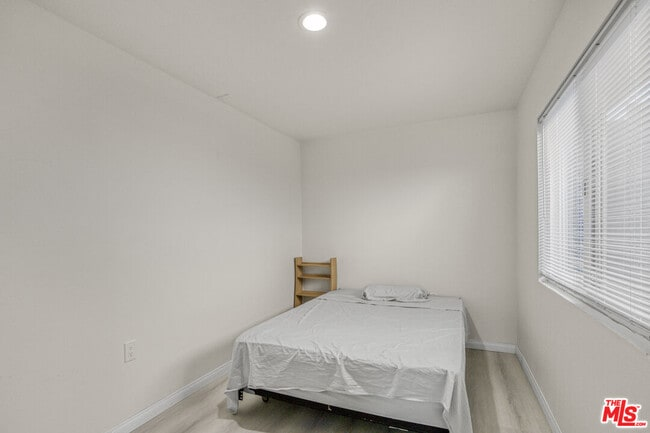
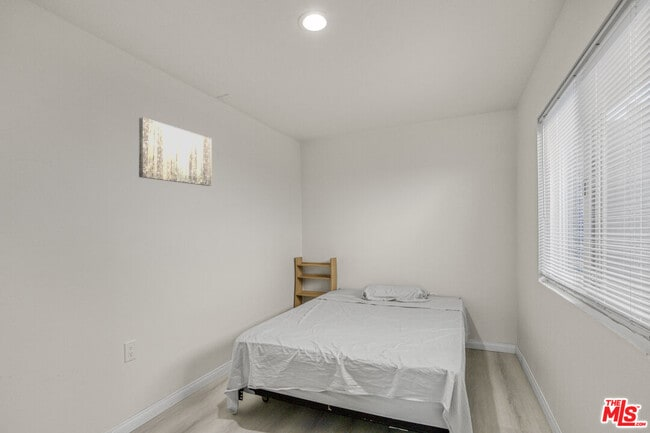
+ wall art [138,116,213,187]
